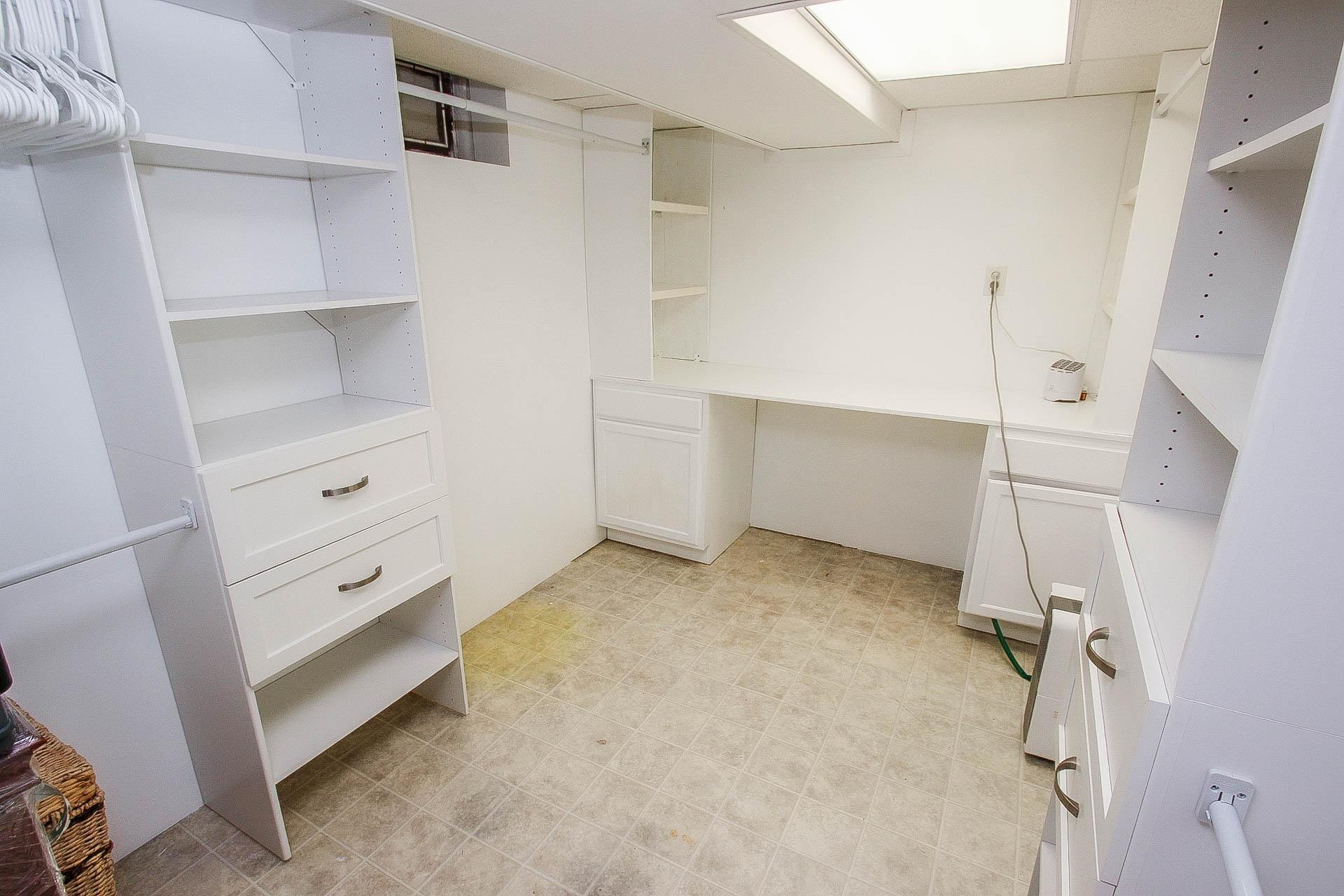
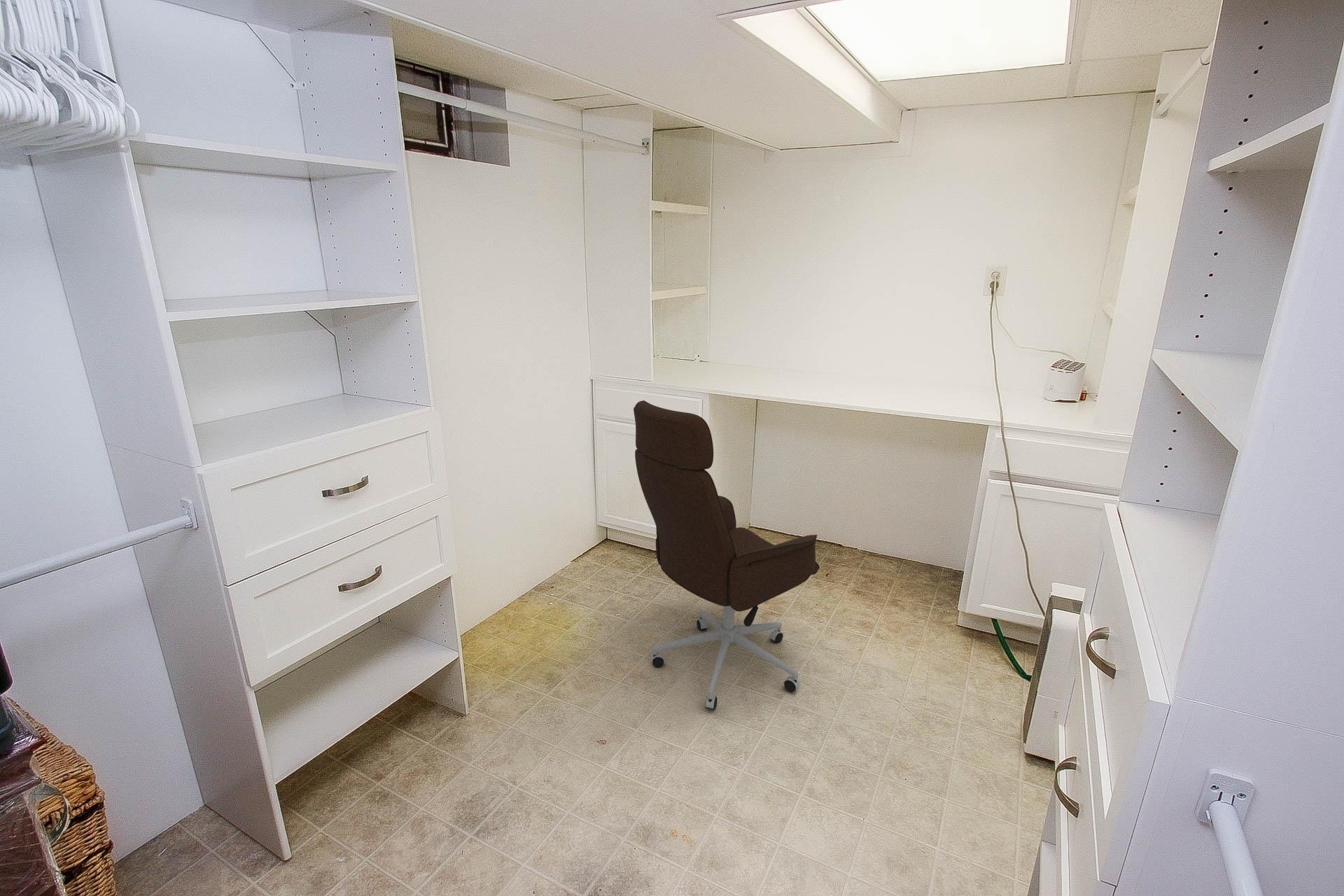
+ office chair [633,400,820,710]
